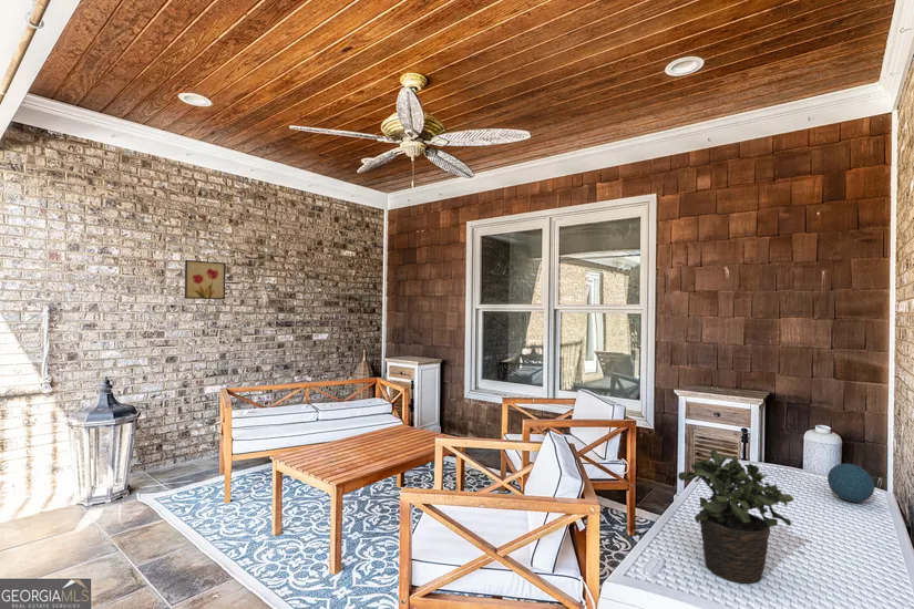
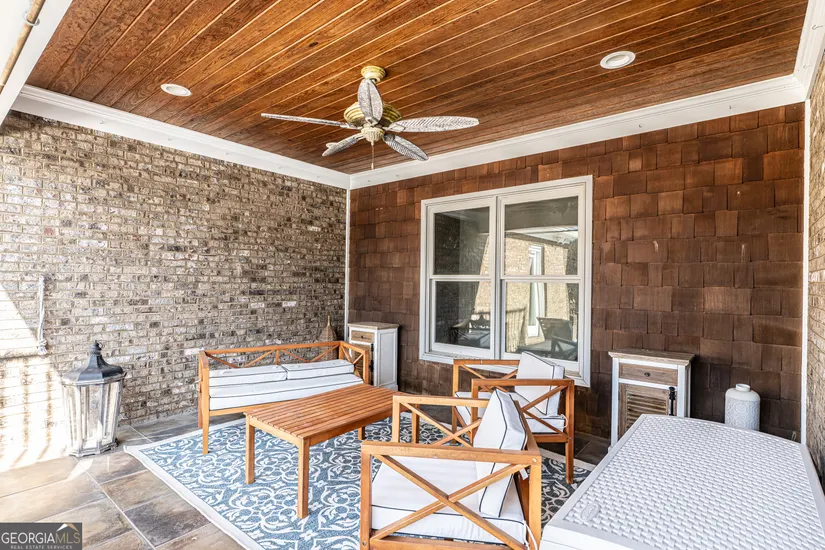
- decorative orb [826,463,875,504]
- wall art [184,259,227,300]
- potted plant [677,447,794,585]
